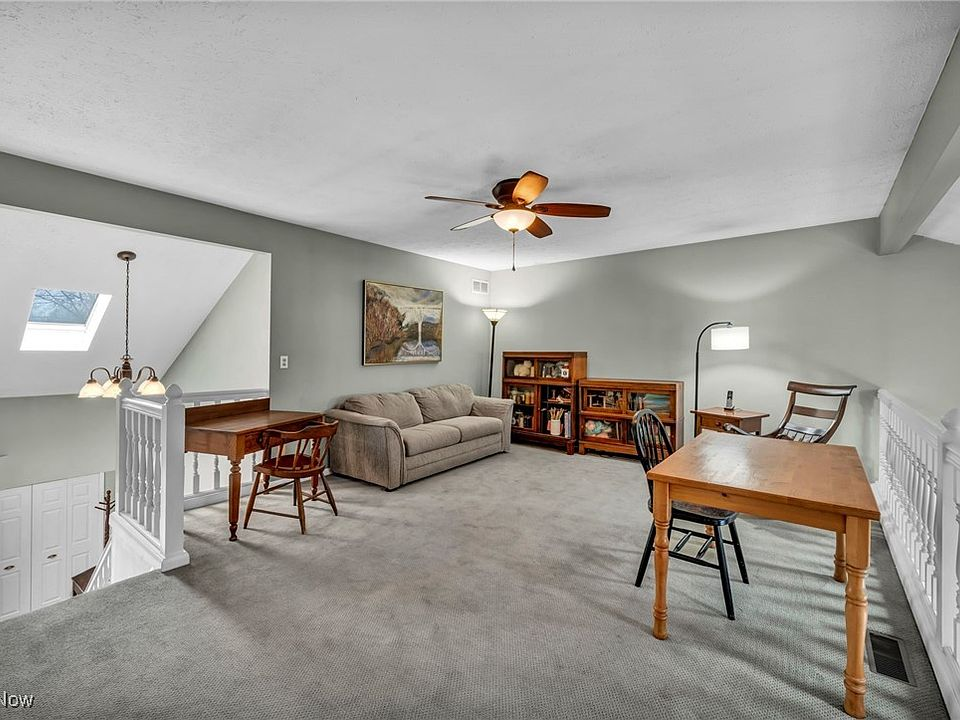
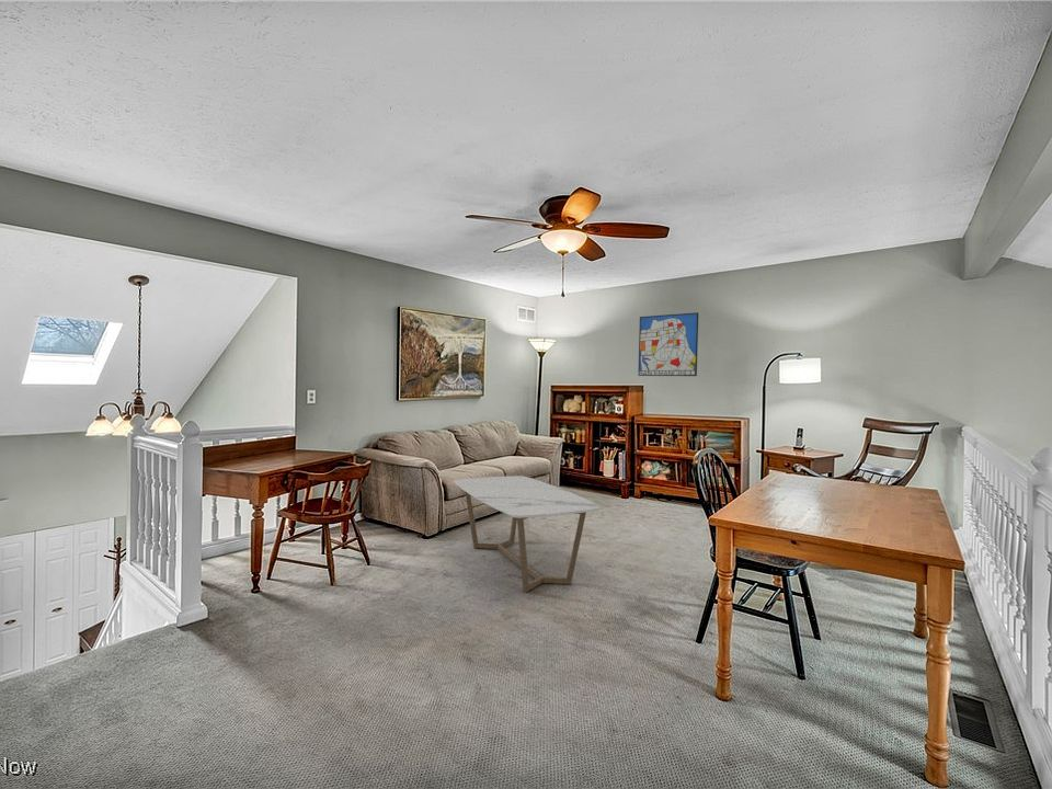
+ wall art [638,311,699,377]
+ coffee table [453,474,602,593]
